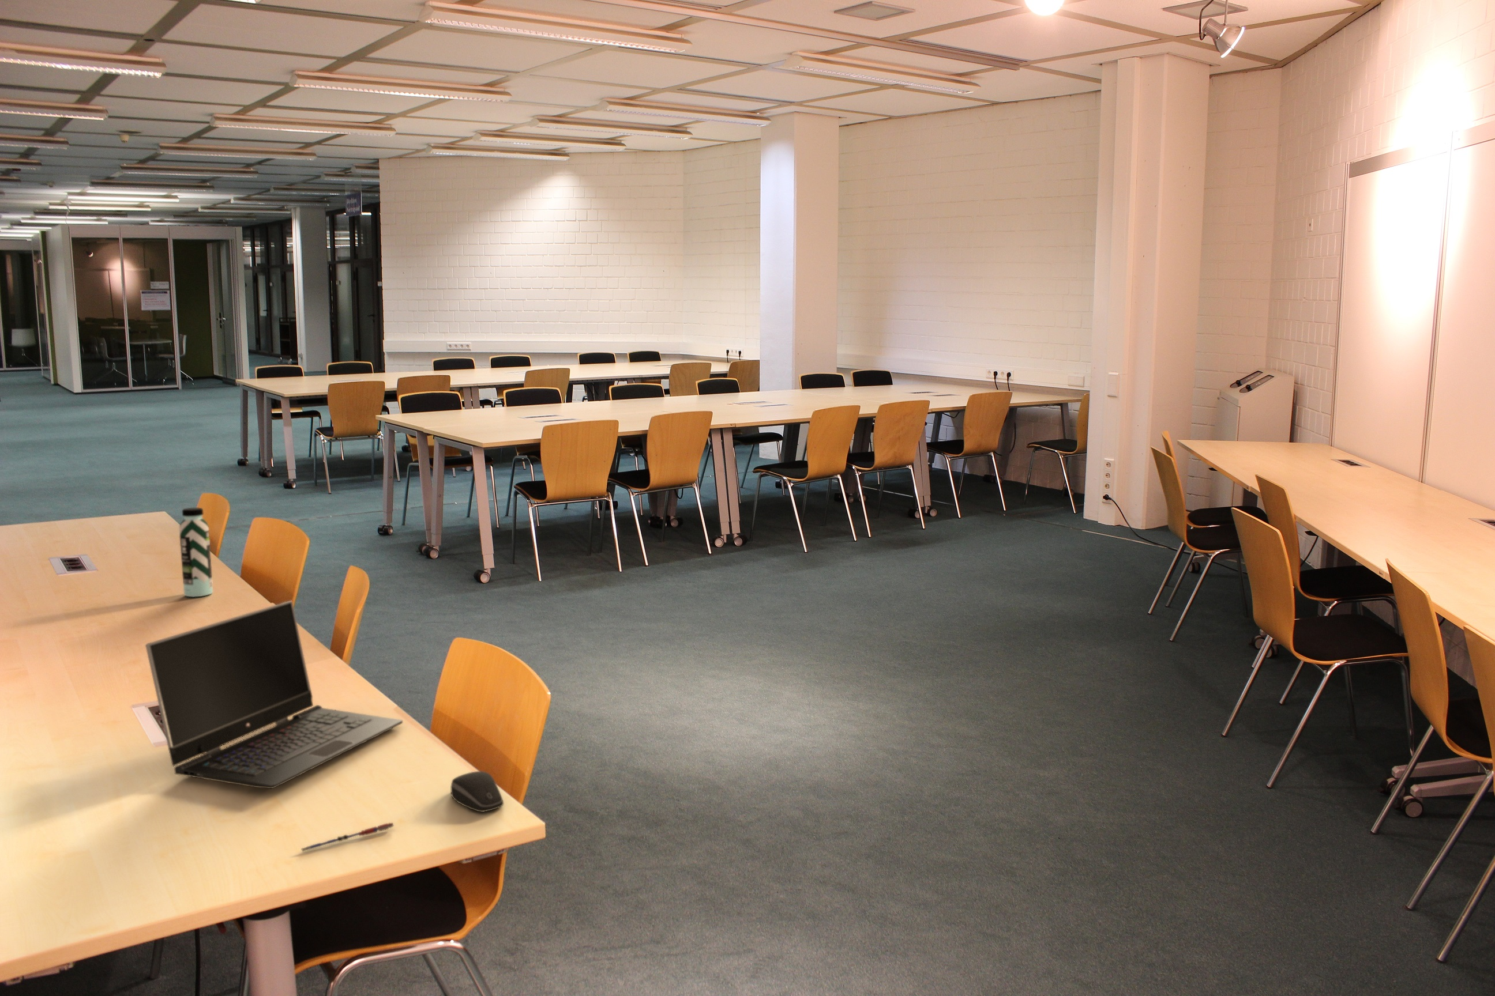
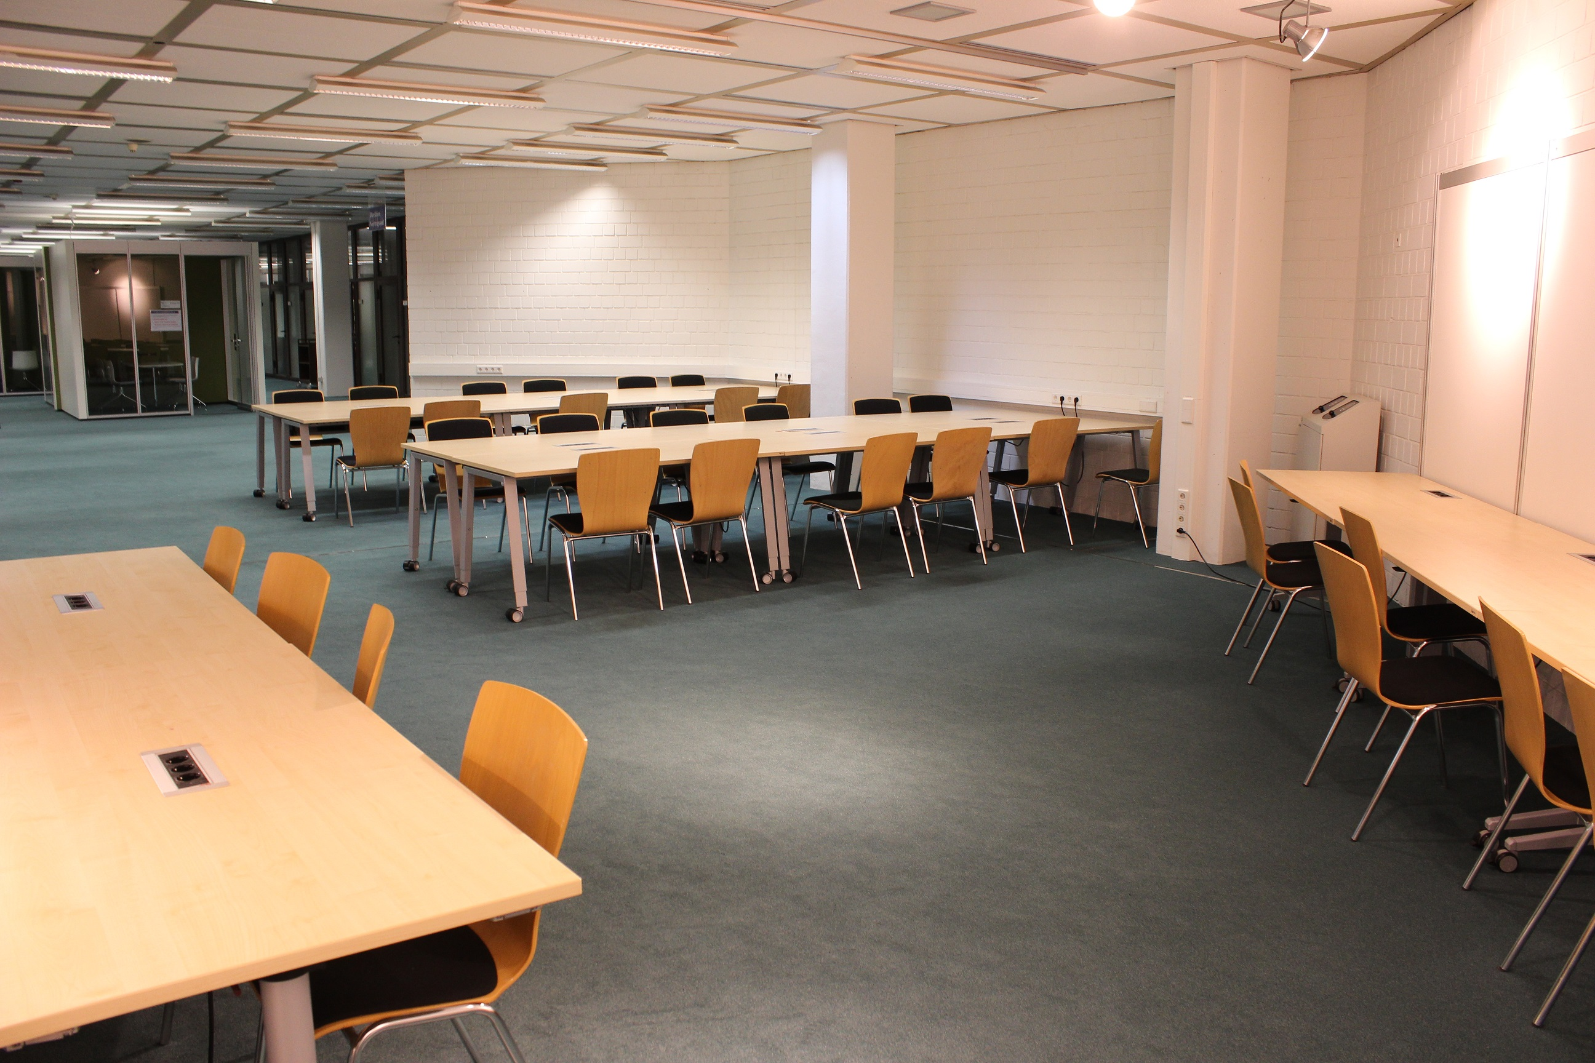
- water bottle [179,507,214,598]
- computer mouse [451,770,504,813]
- pen [301,821,394,853]
- laptop computer [145,600,403,789]
